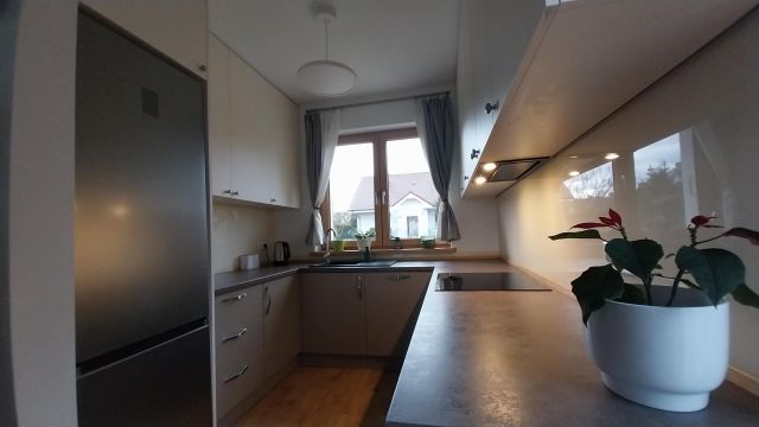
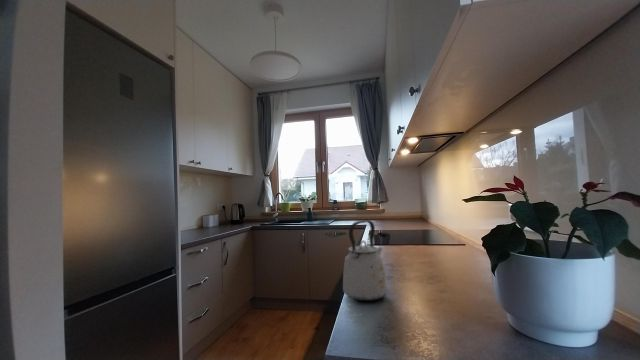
+ kettle [342,219,389,302]
